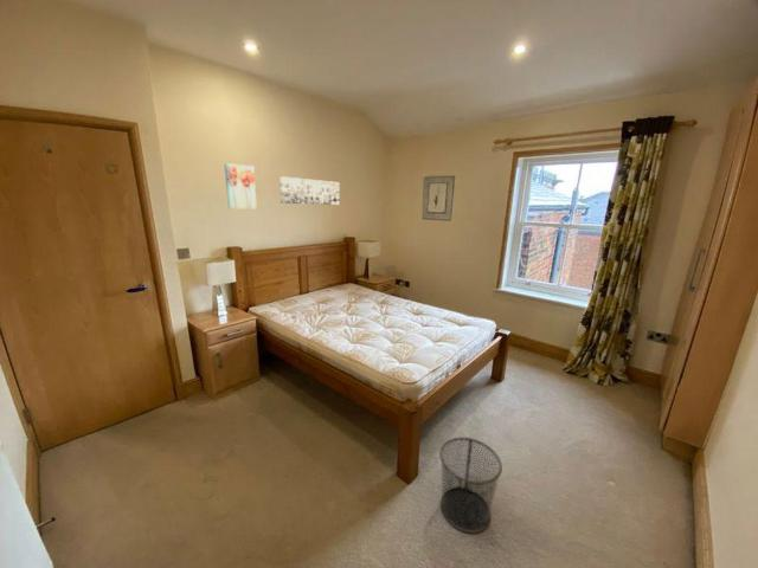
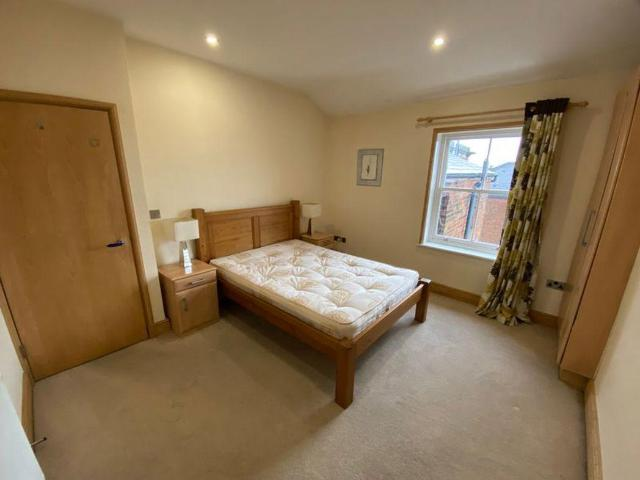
- wall art [278,175,341,206]
- wall art [223,162,258,209]
- waste bin [438,437,503,534]
